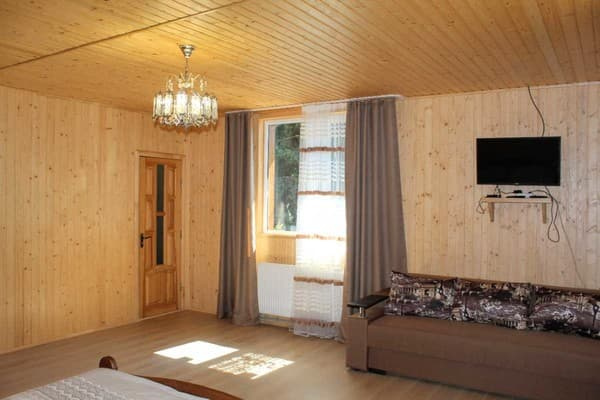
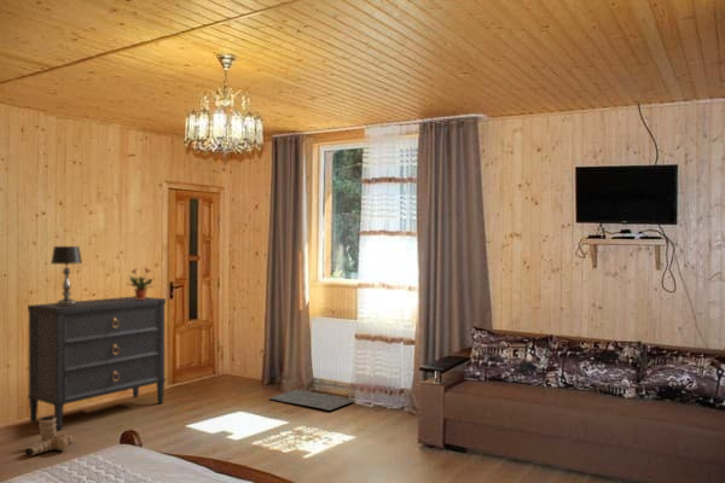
+ potted plant [126,266,155,299]
+ door mat [268,389,358,412]
+ boots [23,415,74,456]
+ table lamp [50,245,83,305]
+ dresser [27,295,167,432]
